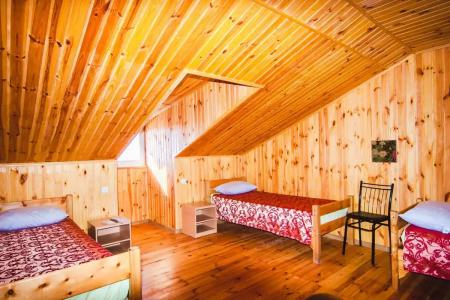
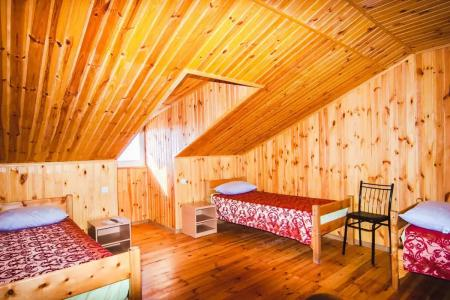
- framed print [370,139,398,164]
